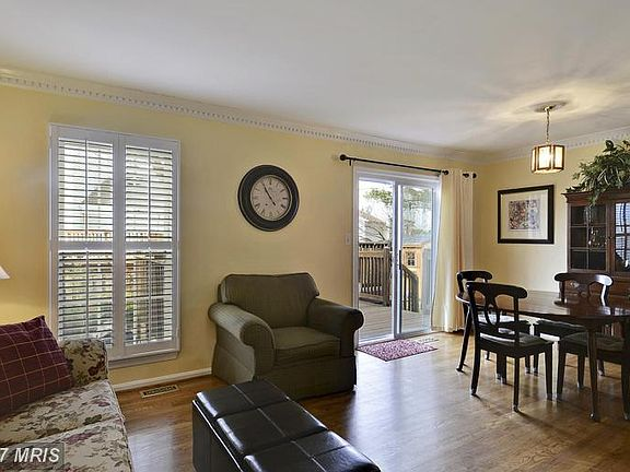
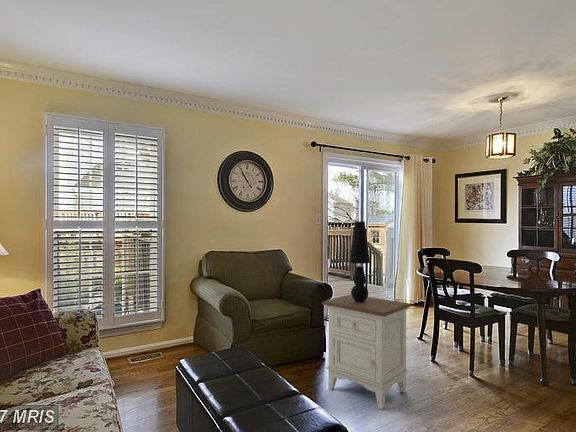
+ table lamp [349,220,371,302]
+ nightstand [320,294,412,410]
